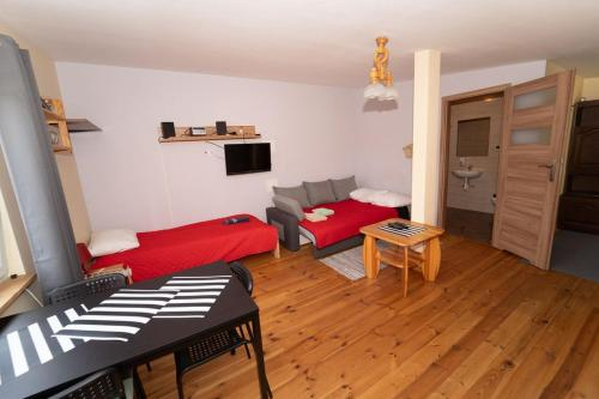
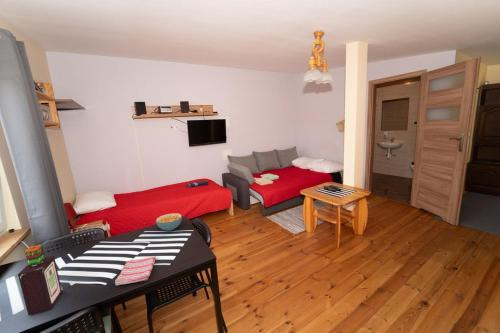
+ dish towel [114,255,157,286]
+ cereal bowl [155,212,182,232]
+ bottle [17,244,63,316]
